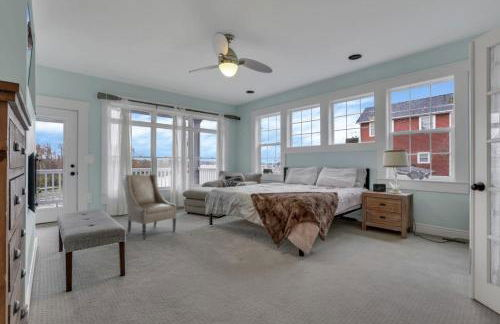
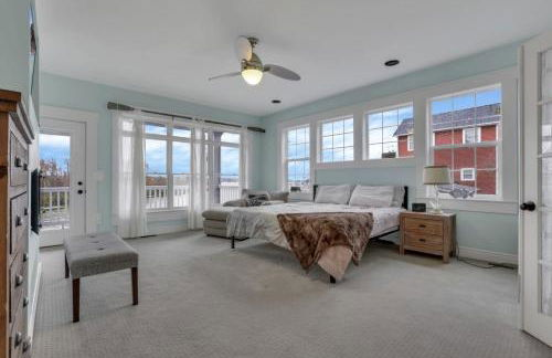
- armchair [121,173,177,241]
